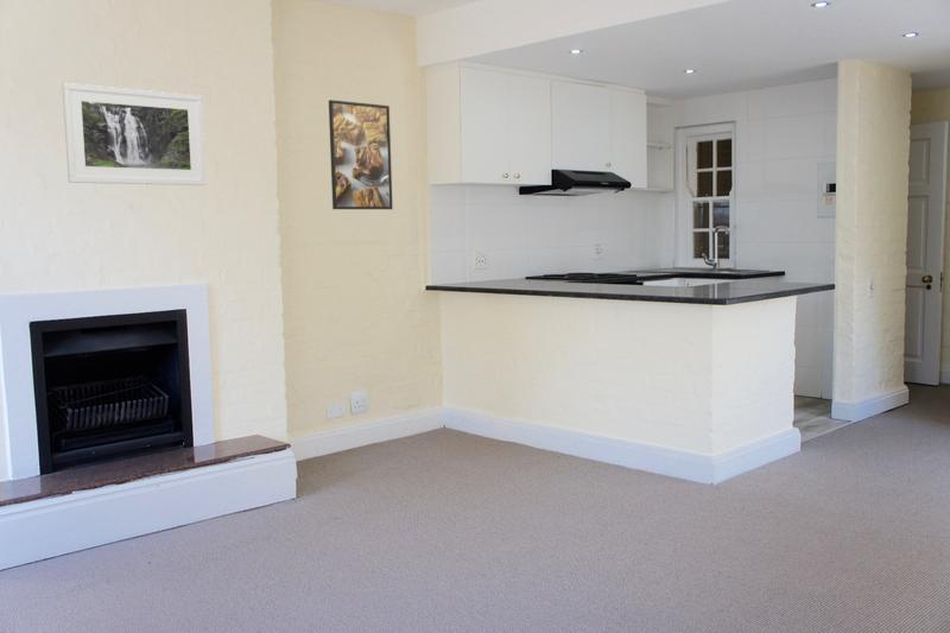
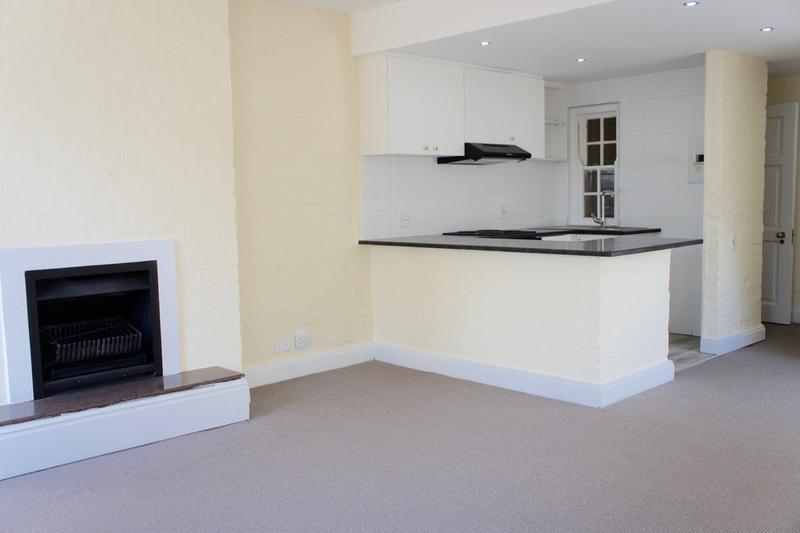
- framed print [328,99,394,210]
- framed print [61,82,207,186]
